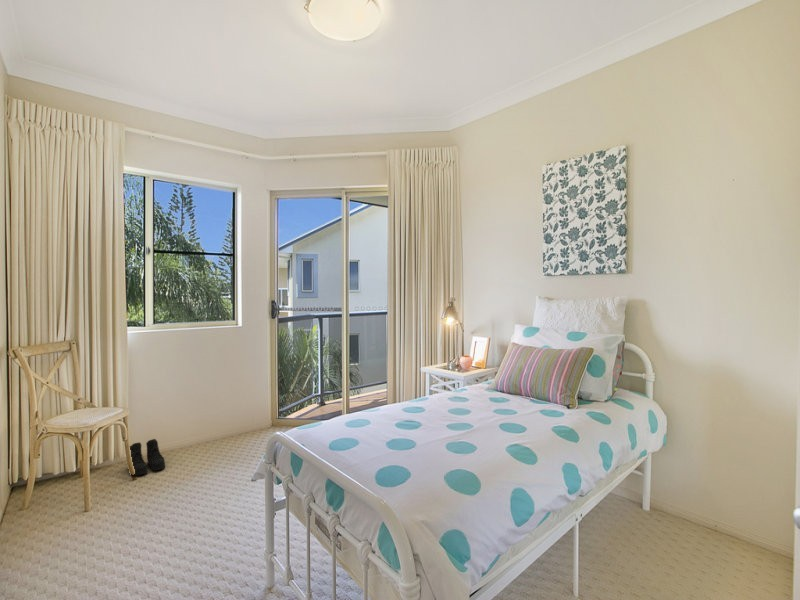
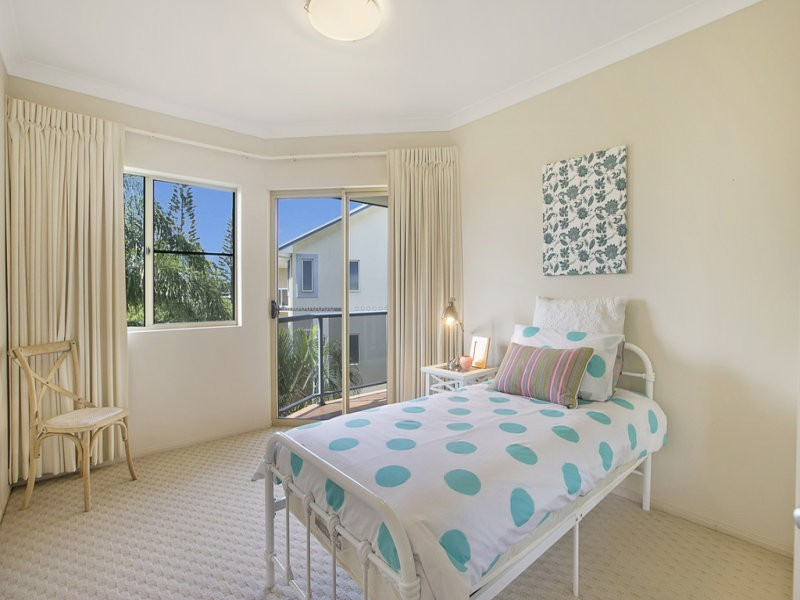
- boots [129,438,166,477]
